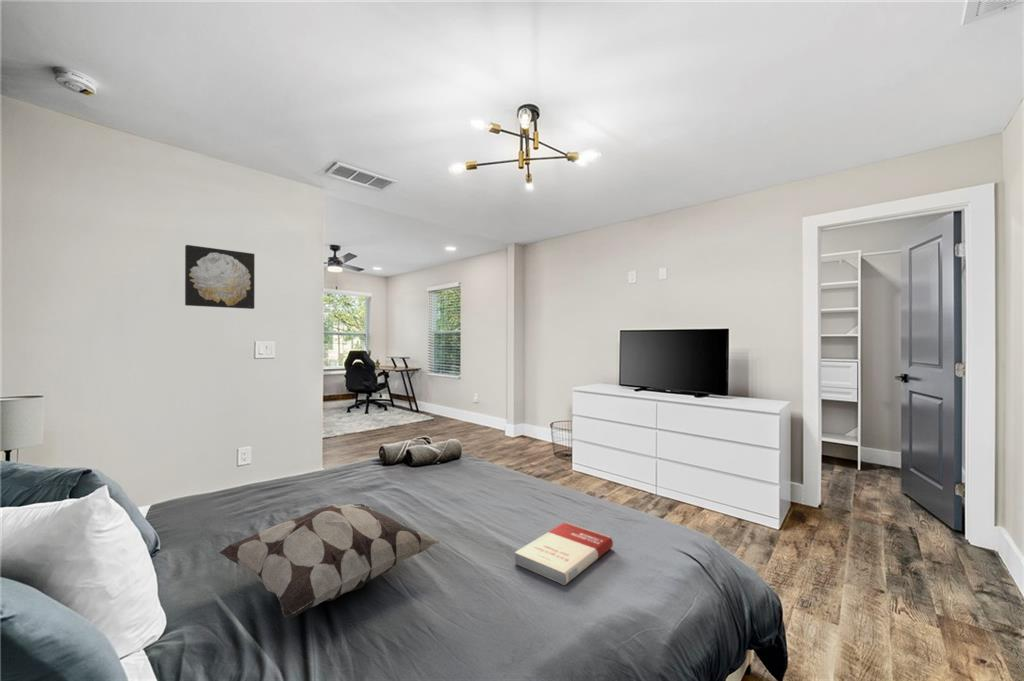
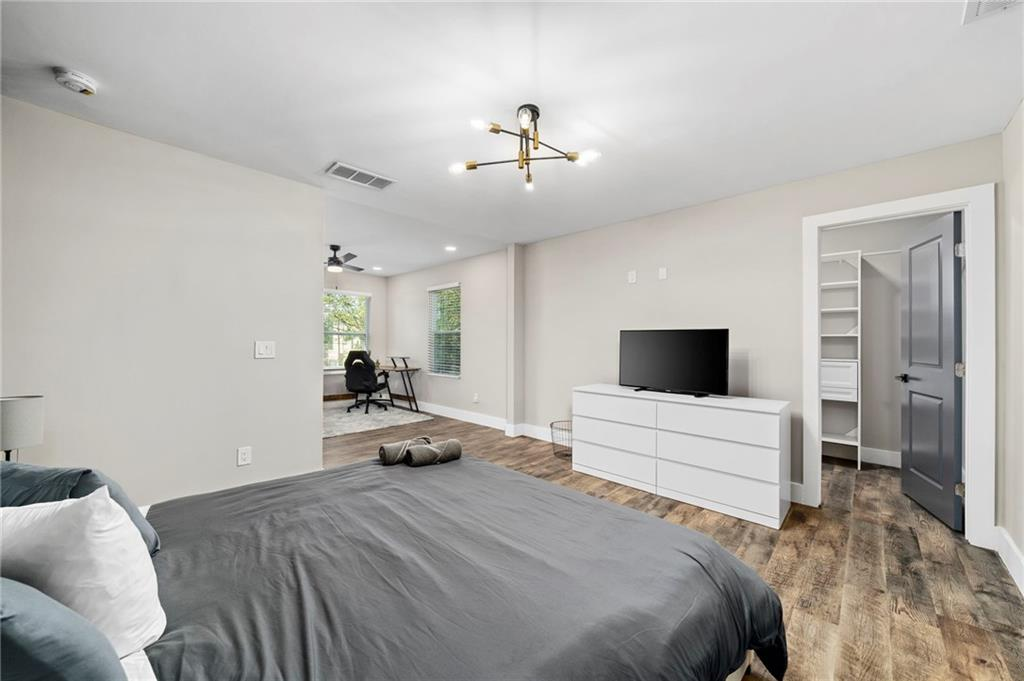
- book [514,521,614,586]
- decorative pillow [218,503,441,619]
- wall art [184,244,256,310]
